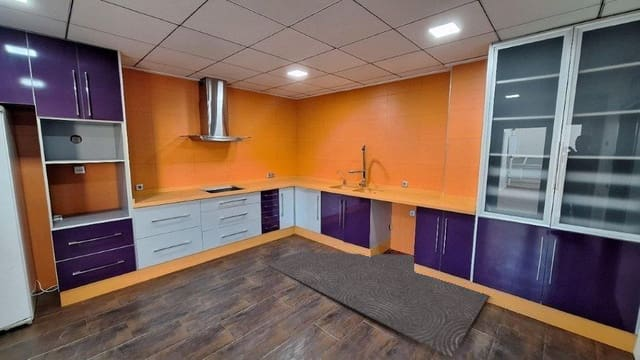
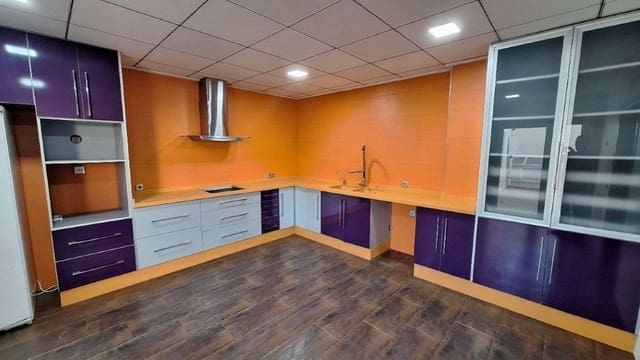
- rug [266,251,490,359]
